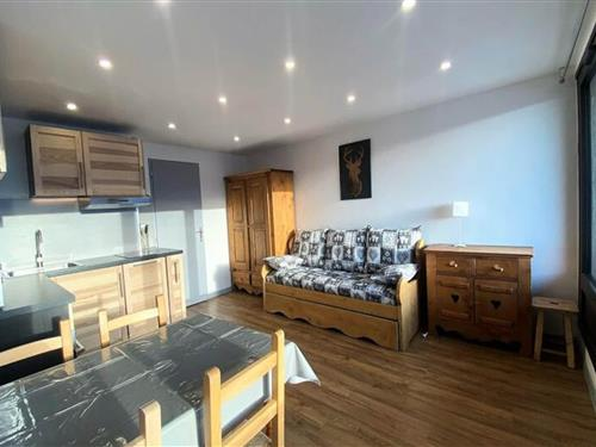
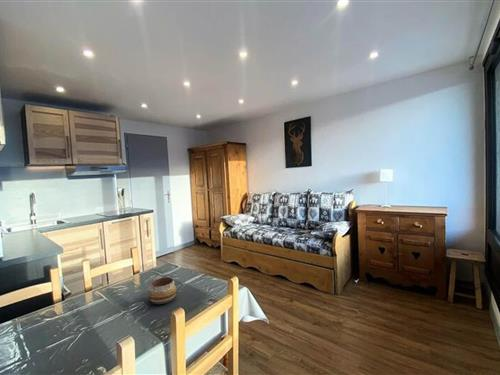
+ decorative bowl [148,276,178,305]
